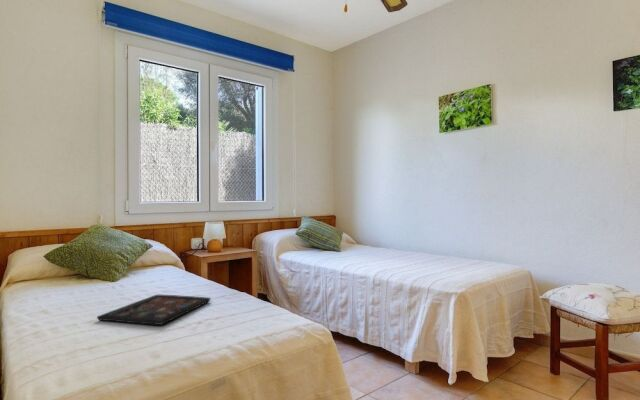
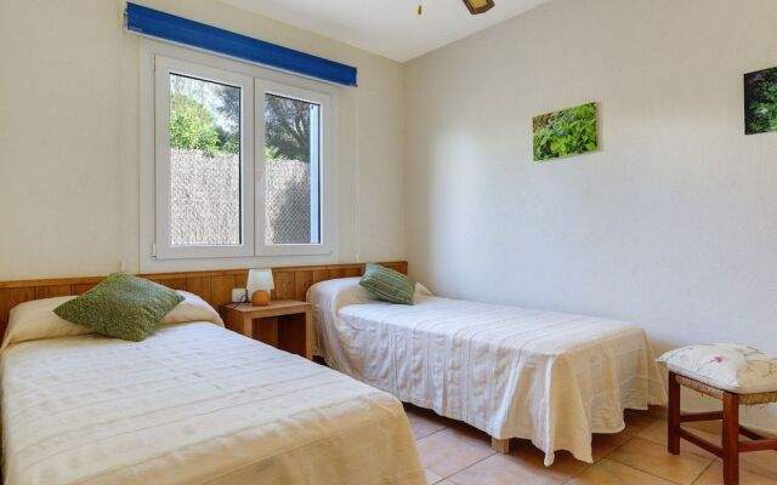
- decorative tray [96,294,212,326]
